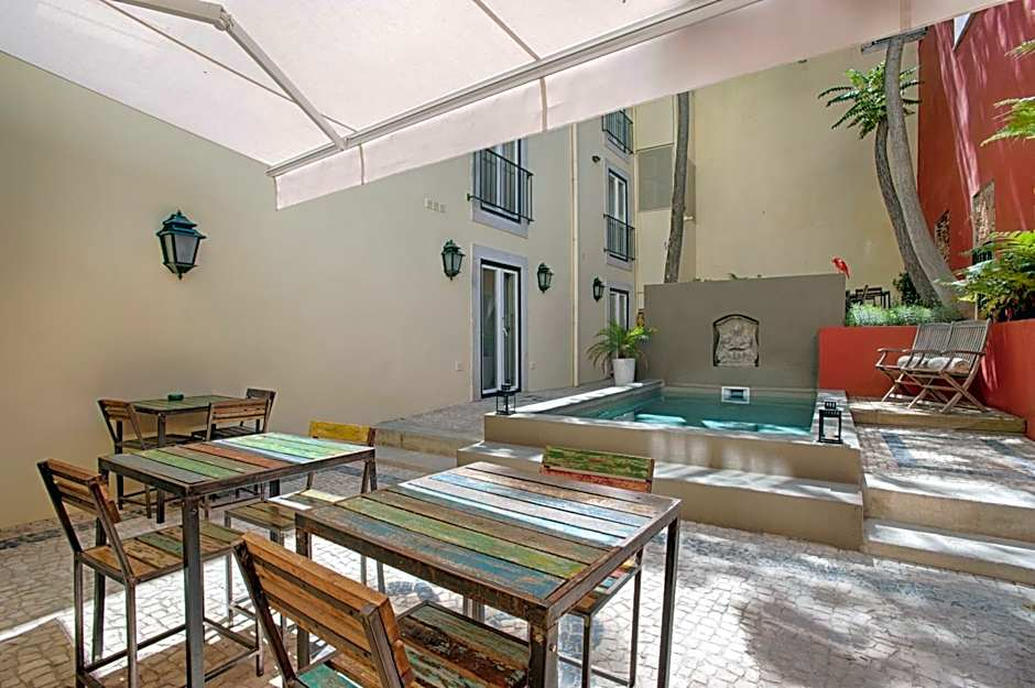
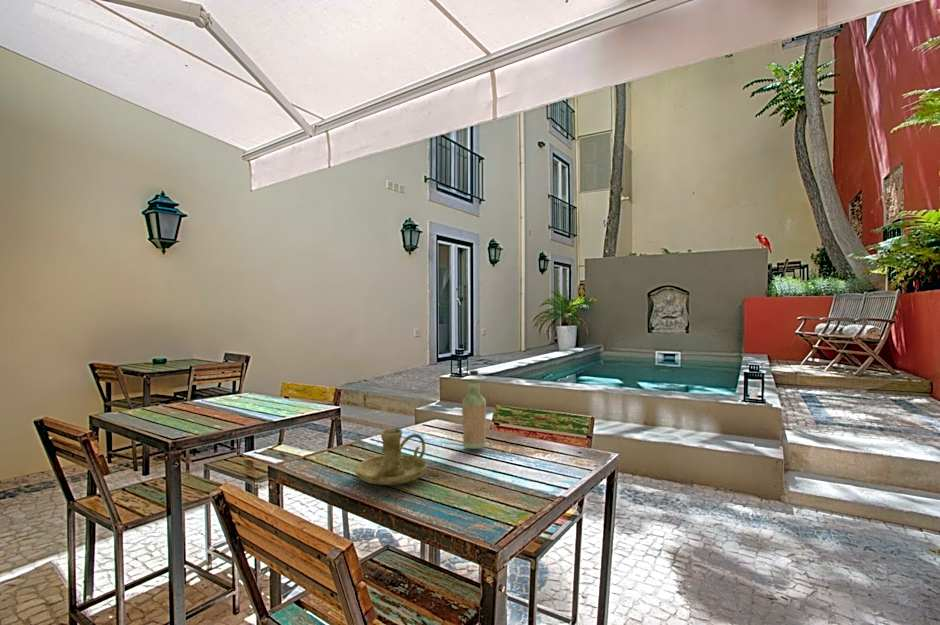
+ bottle [461,369,487,450]
+ candle holder [354,428,428,486]
